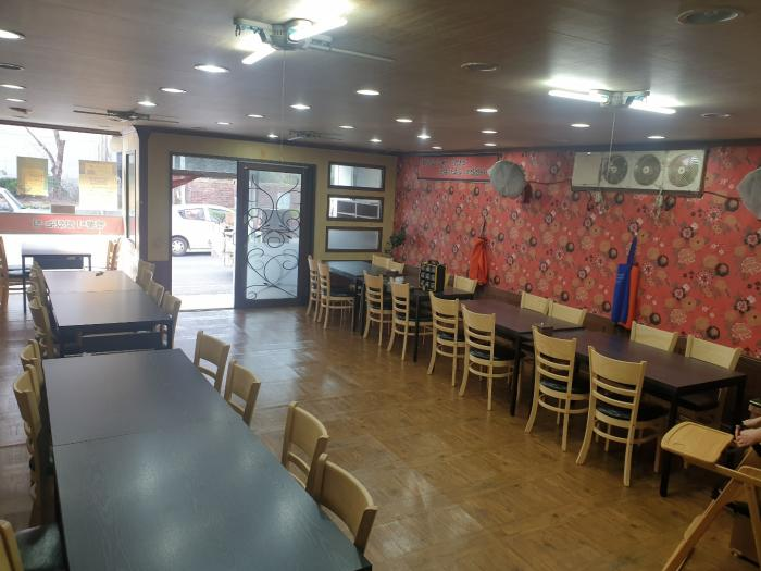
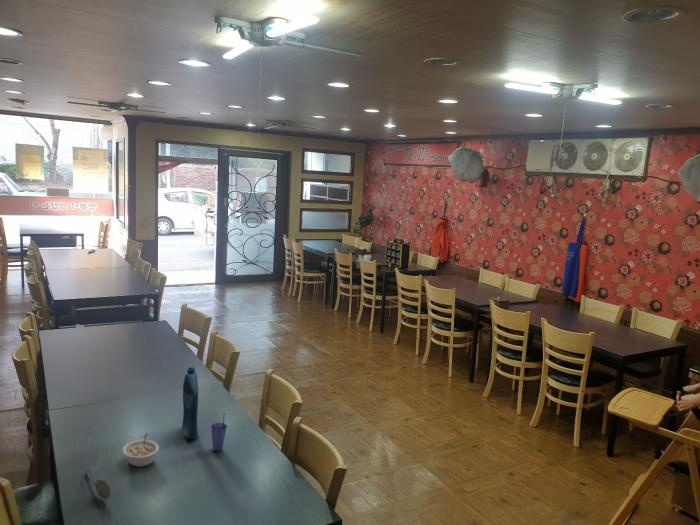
+ straw [210,414,228,452]
+ soupspoon [84,468,111,500]
+ bottle [181,366,199,440]
+ legume [122,432,160,468]
